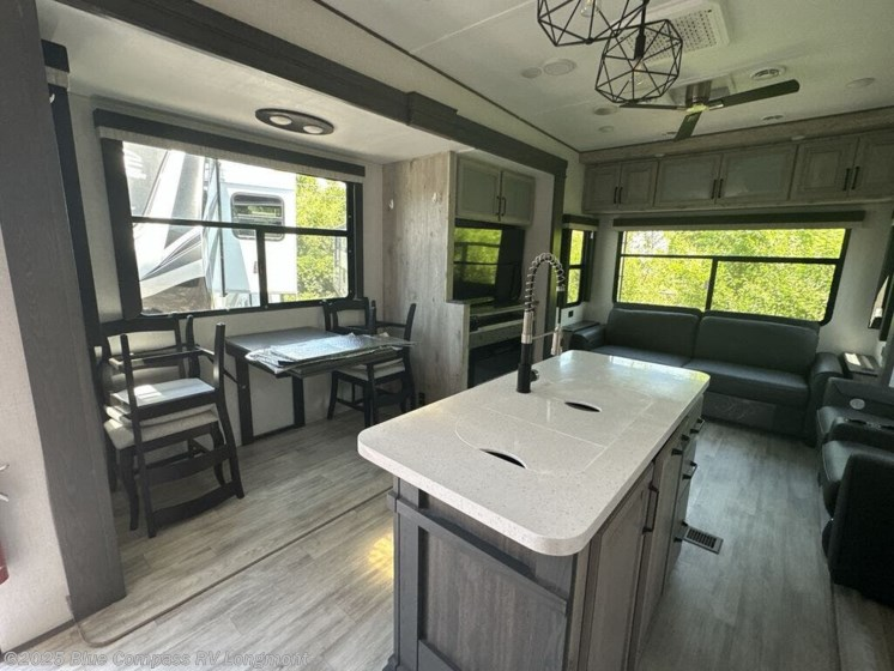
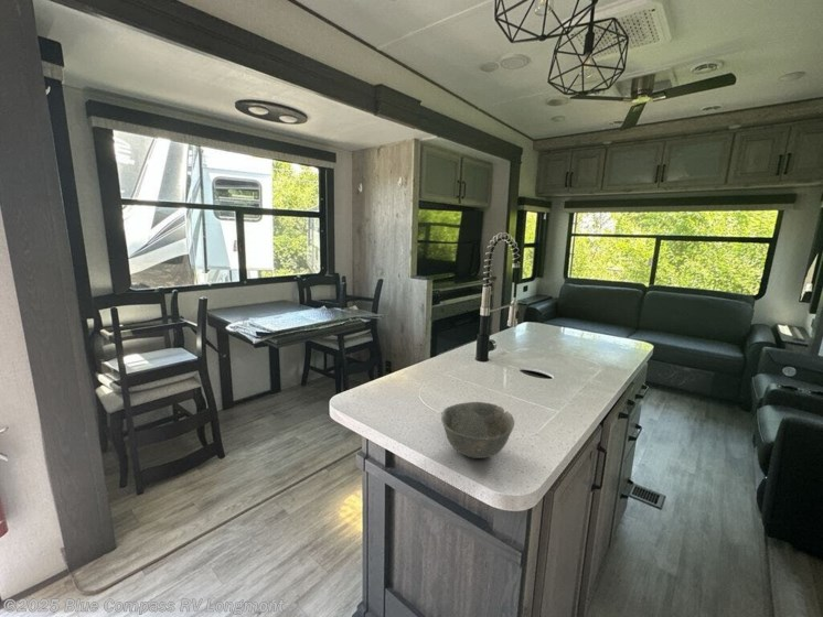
+ bowl [440,401,516,459]
